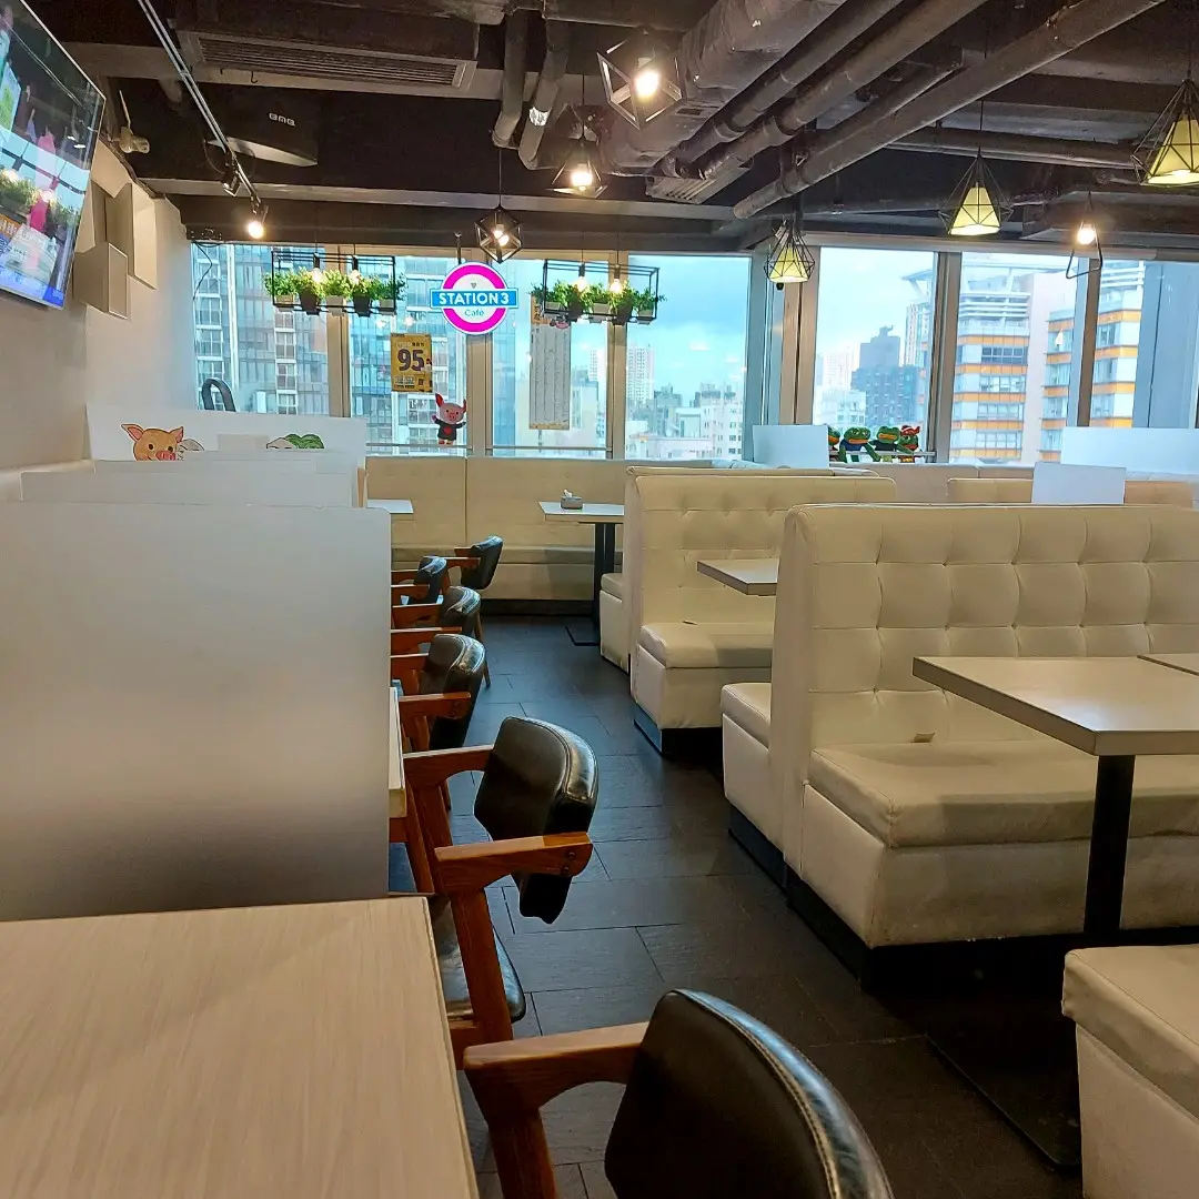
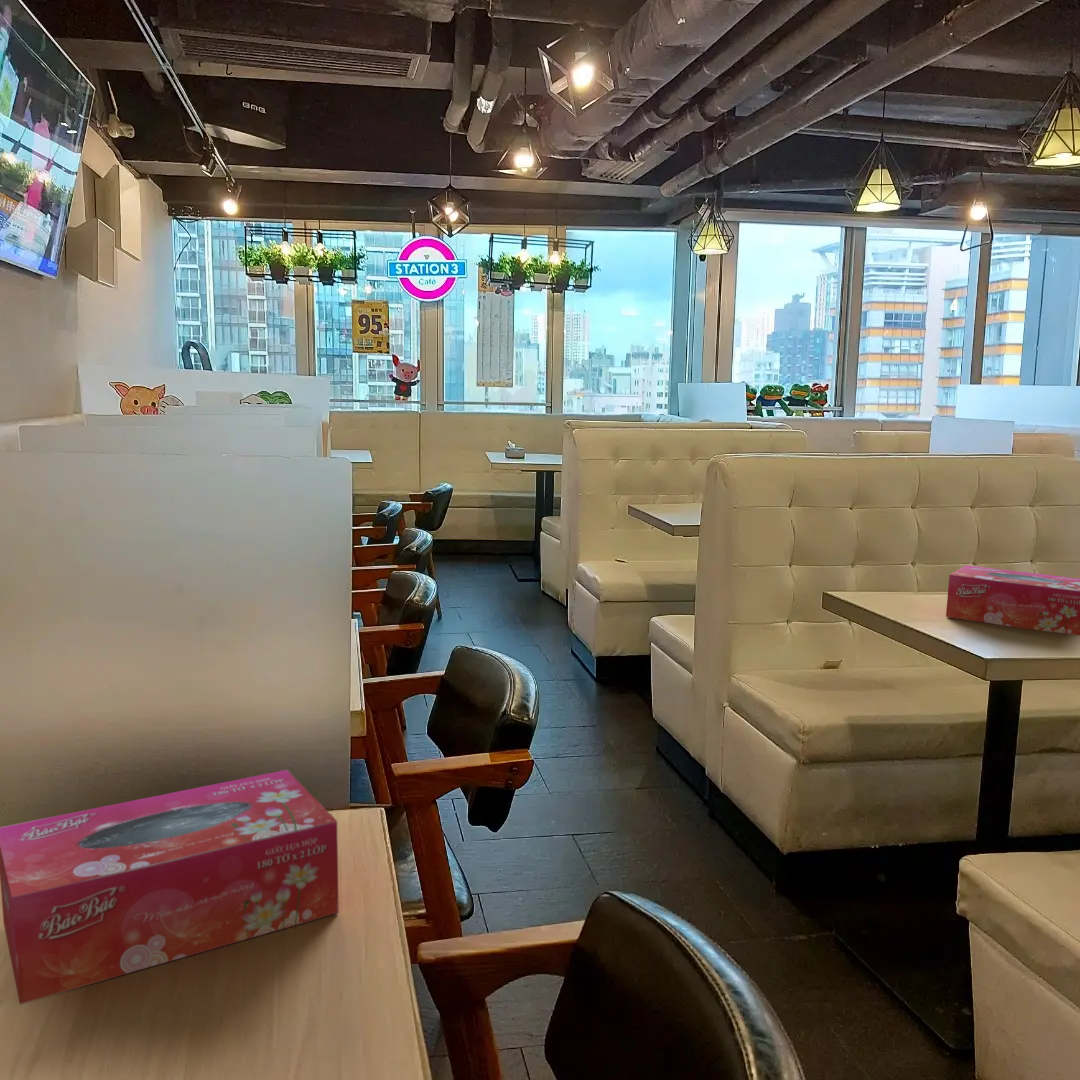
+ tissue box [0,769,340,1005]
+ tissue box [945,564,1080,636]
